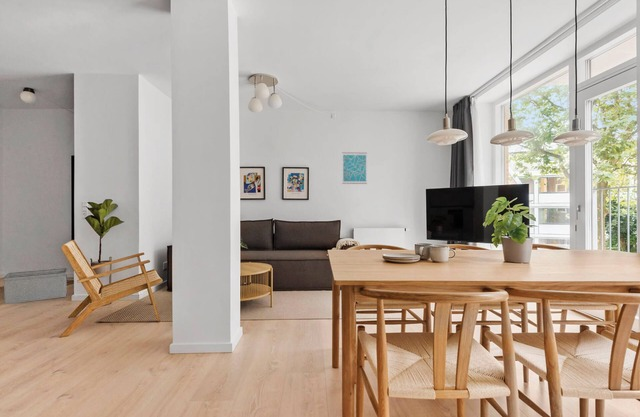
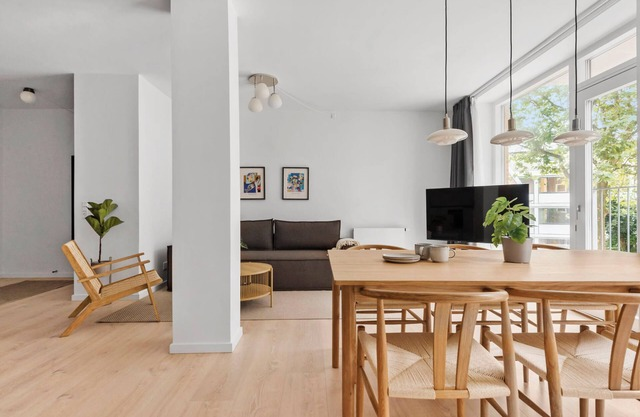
- storage bin [3,267,68,305]
- wall art [341,151,368,185]
